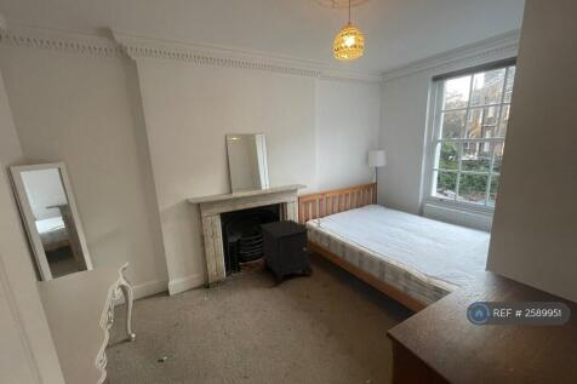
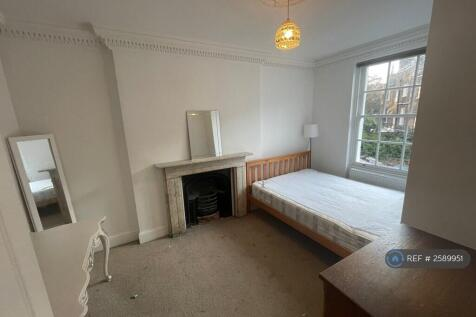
- nightstand [259,218,315,287]
